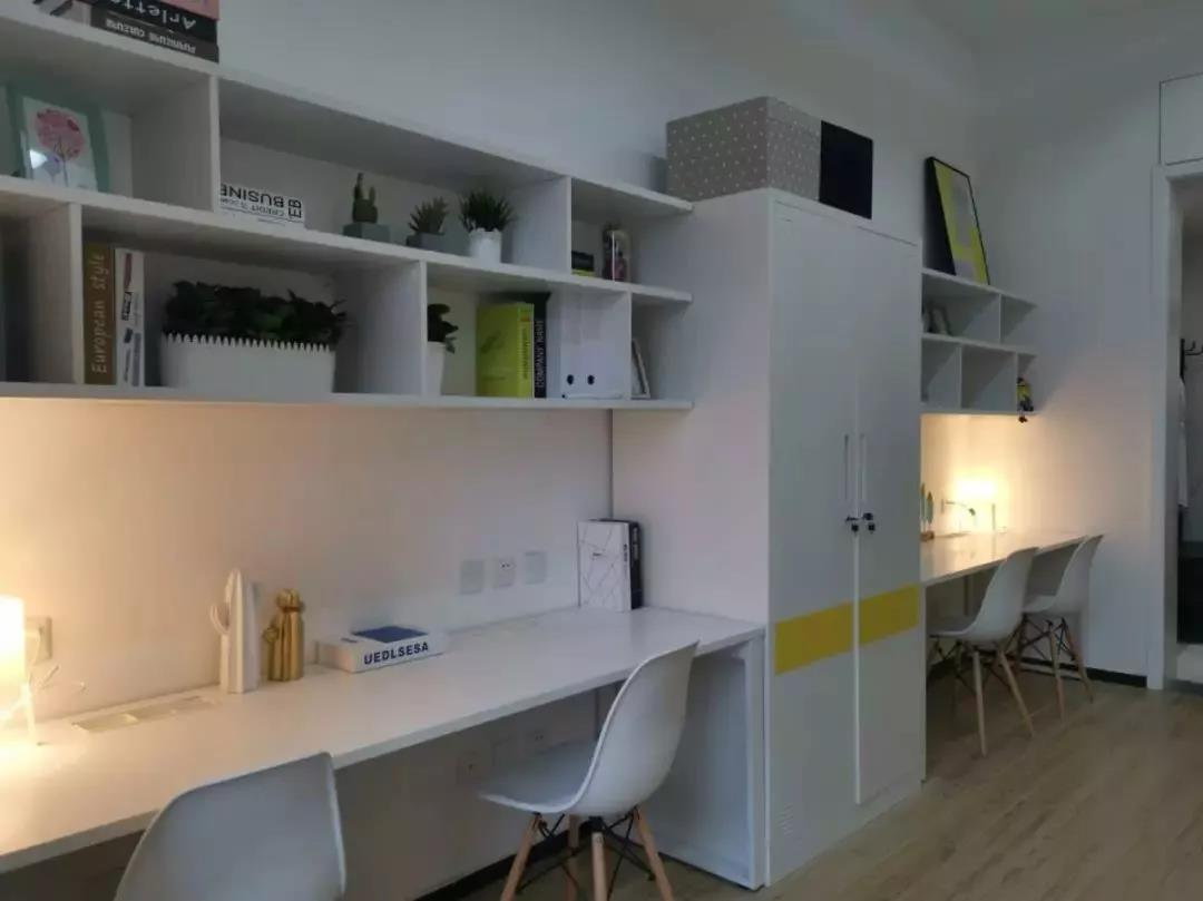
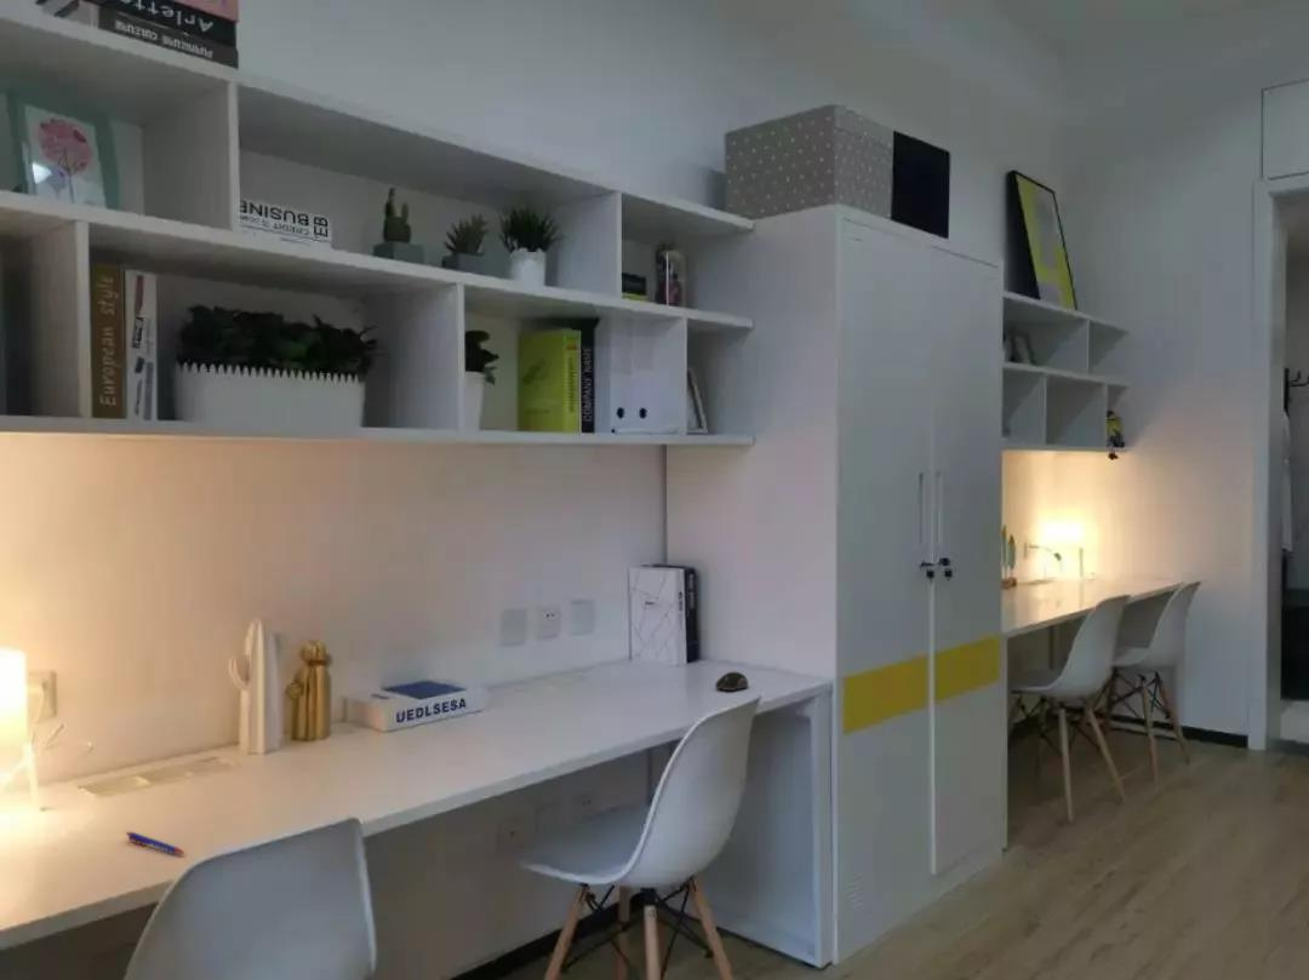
+ pen [125,831,187,855]
+ computer mouse [714,670,749,692]
